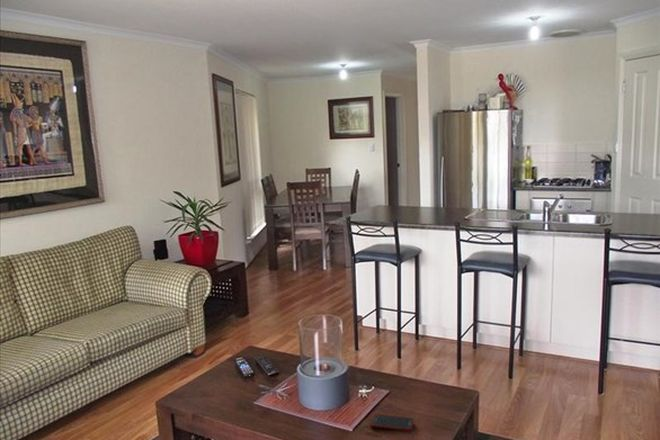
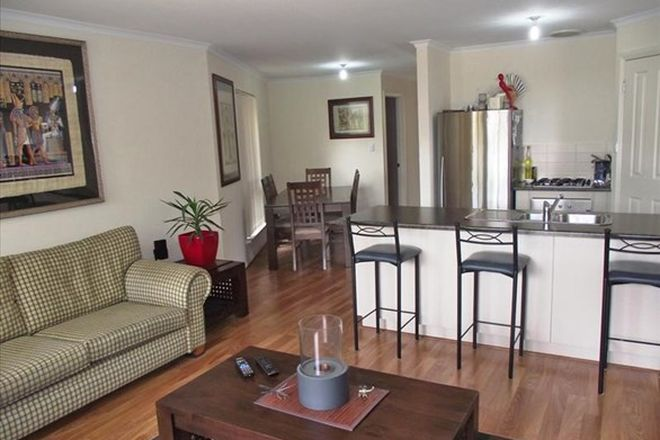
- cell phone [370,414,415,432]
